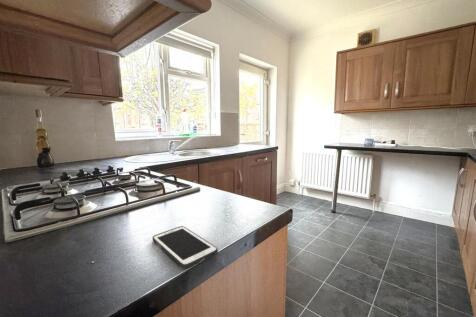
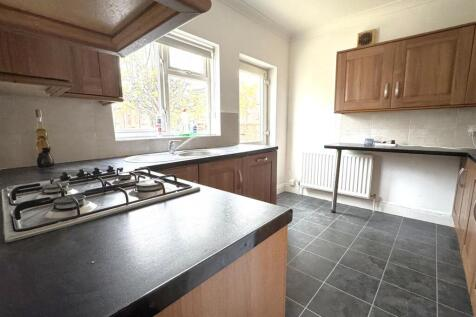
- cell phone [152,225,219,270]
